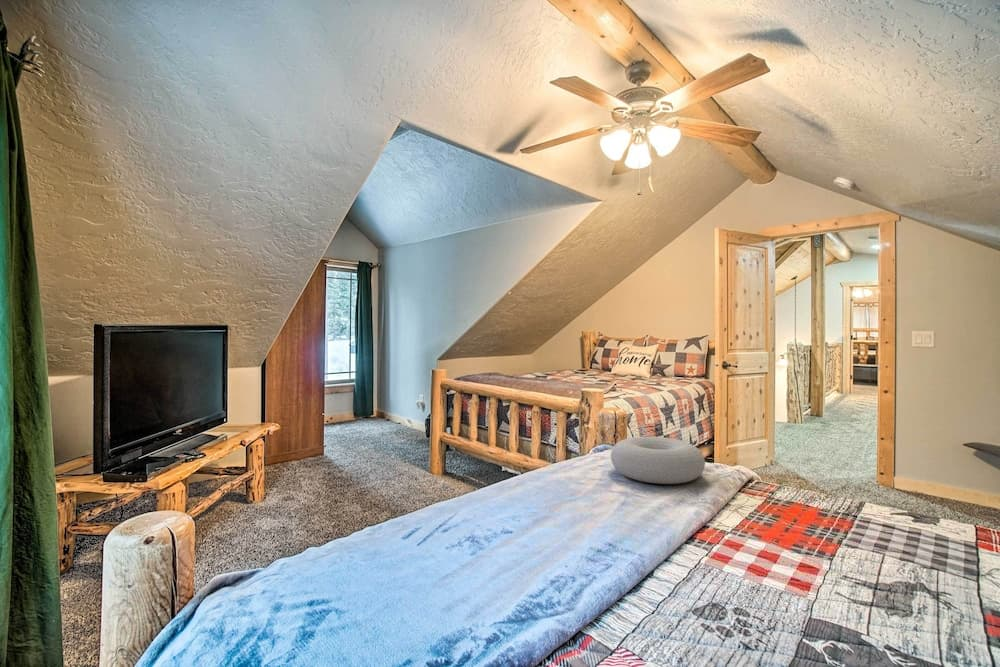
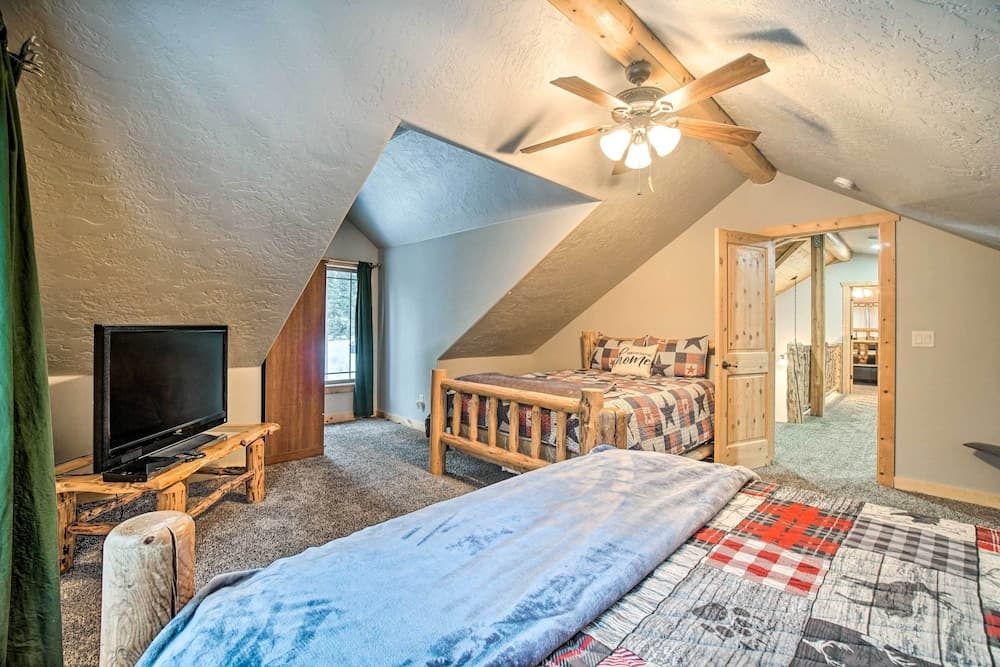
- cushion [610,436,706,485]
